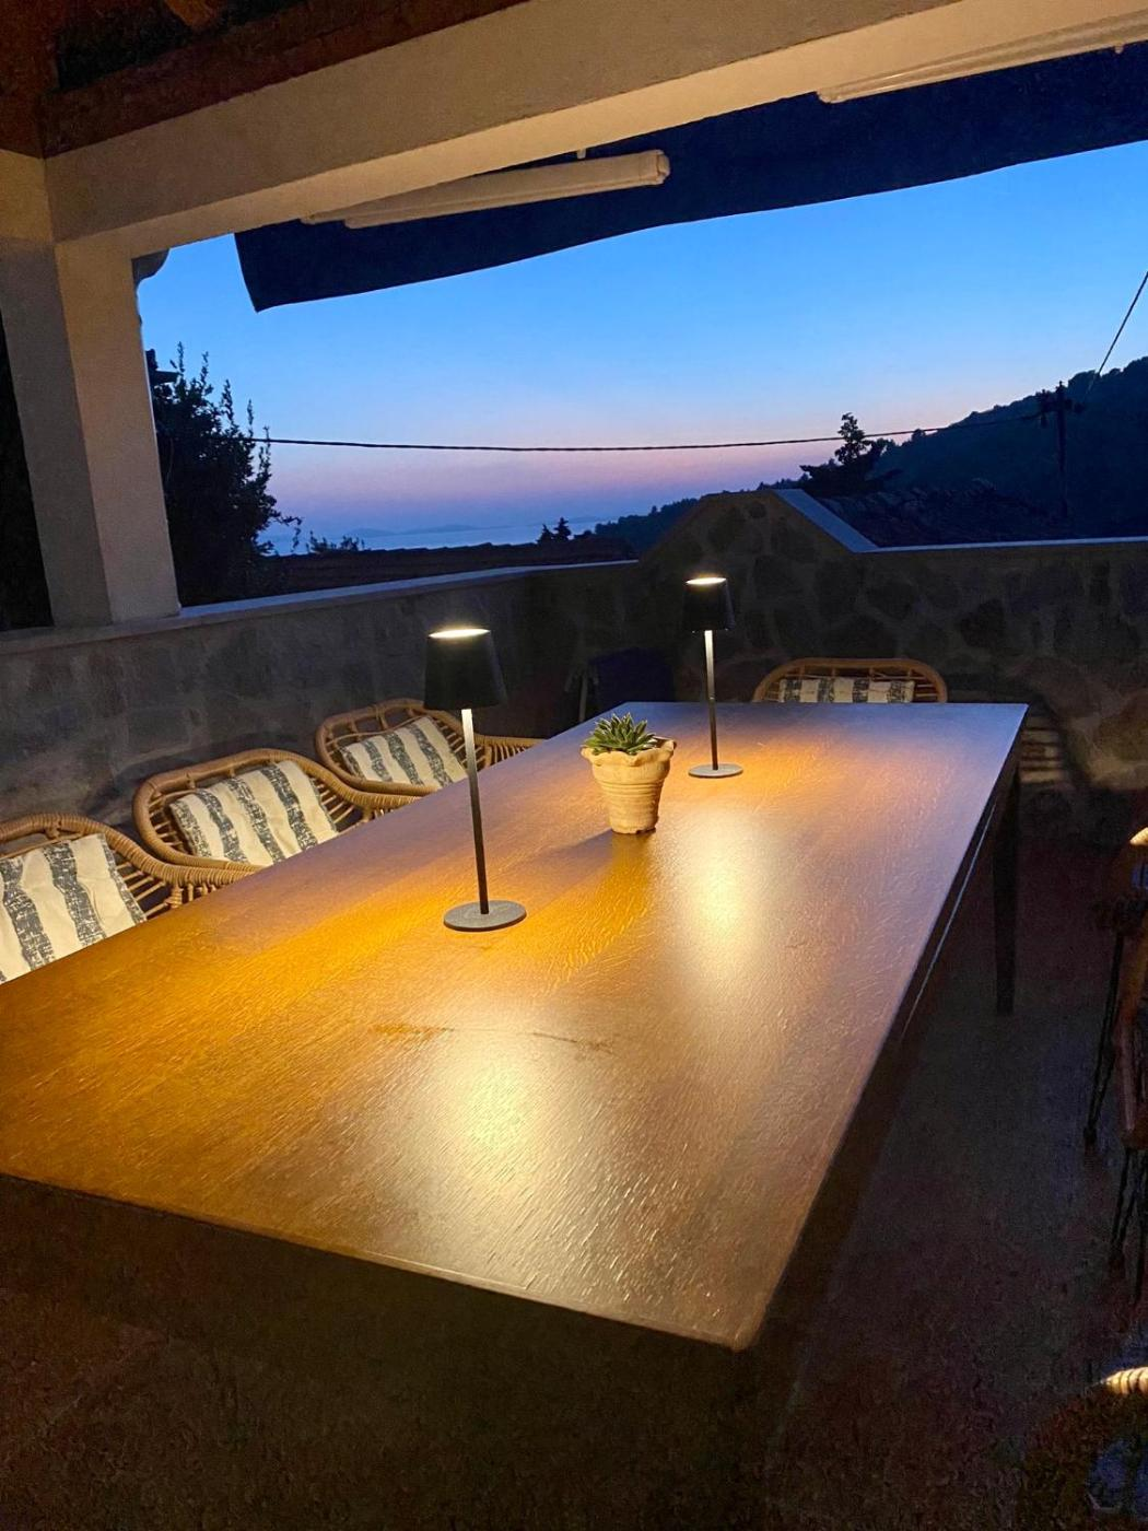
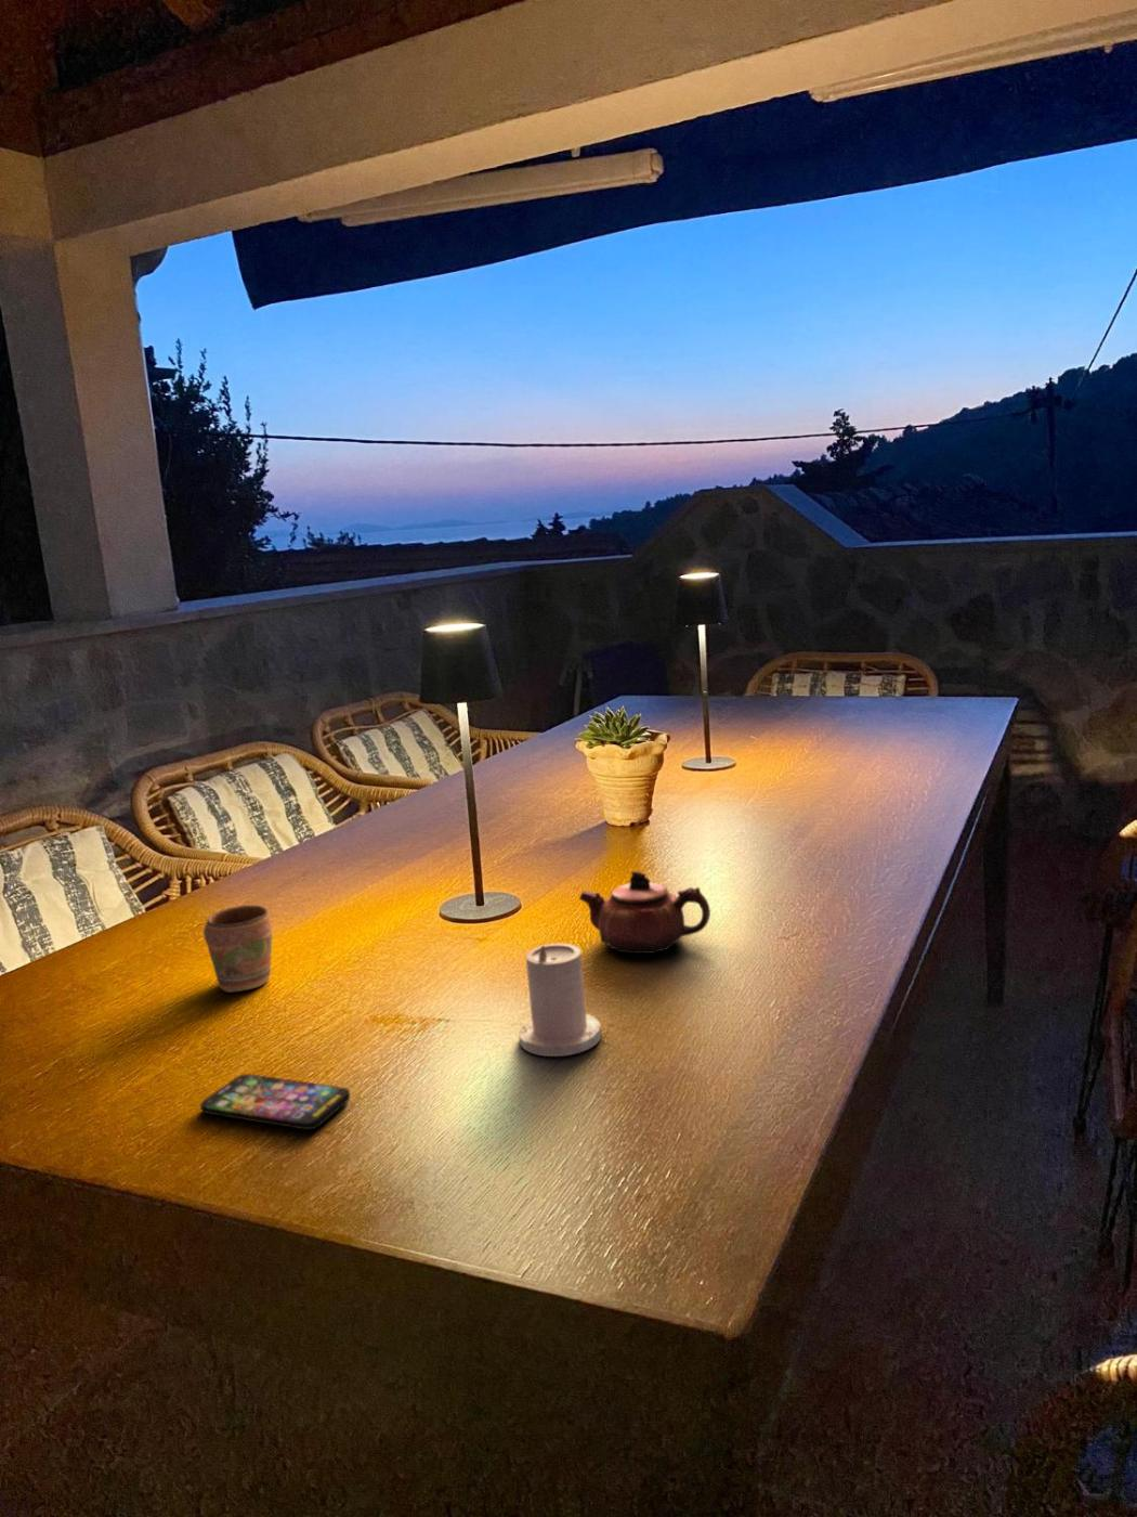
+ teapot [578,870,712,954]
+ smartphone [199,1073,351,1131]
+ candle [517,942,602,1057]
+ mug [203,904,272,994]
